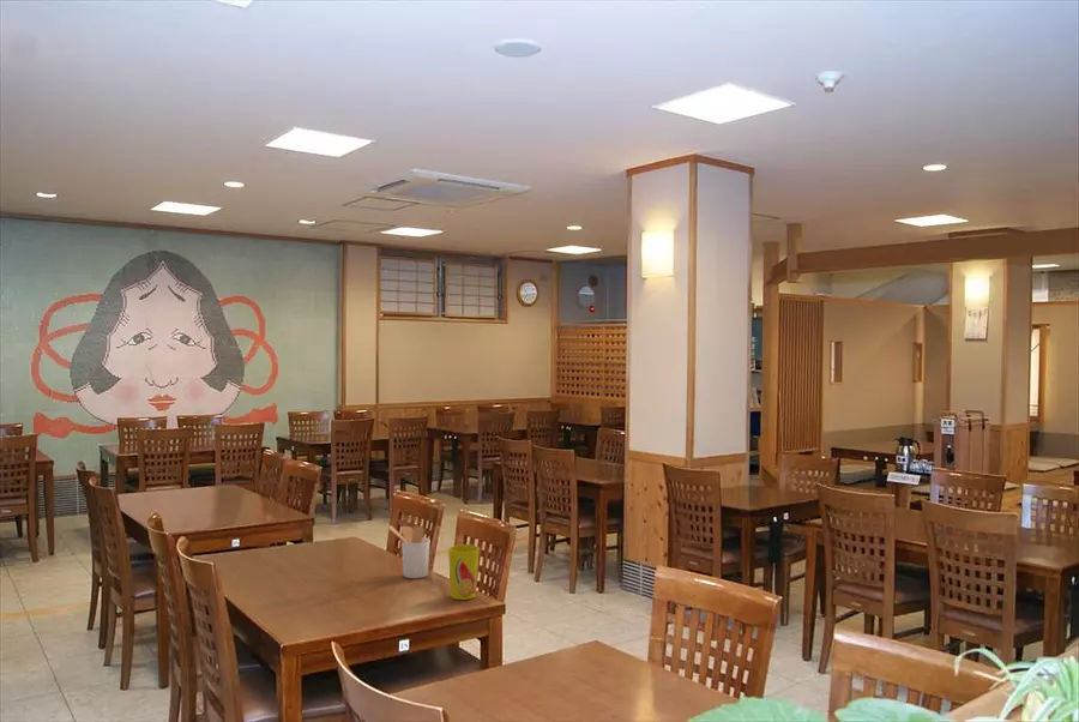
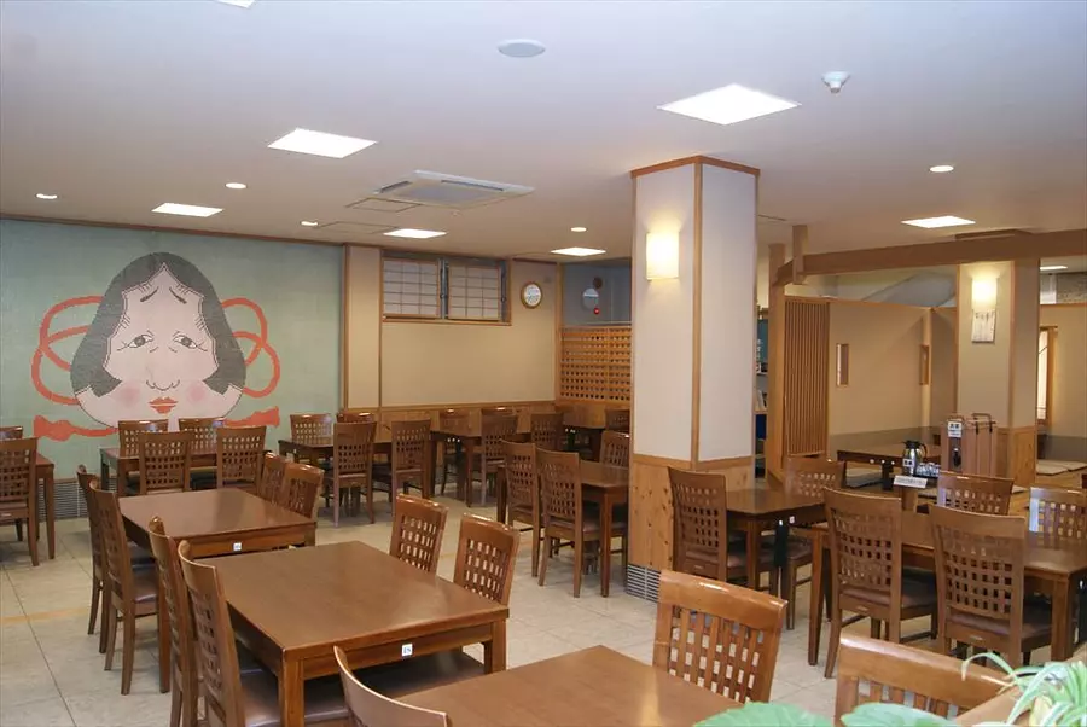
- utensil holder [387,524,432,579]
- cup [447,543,481,601]
